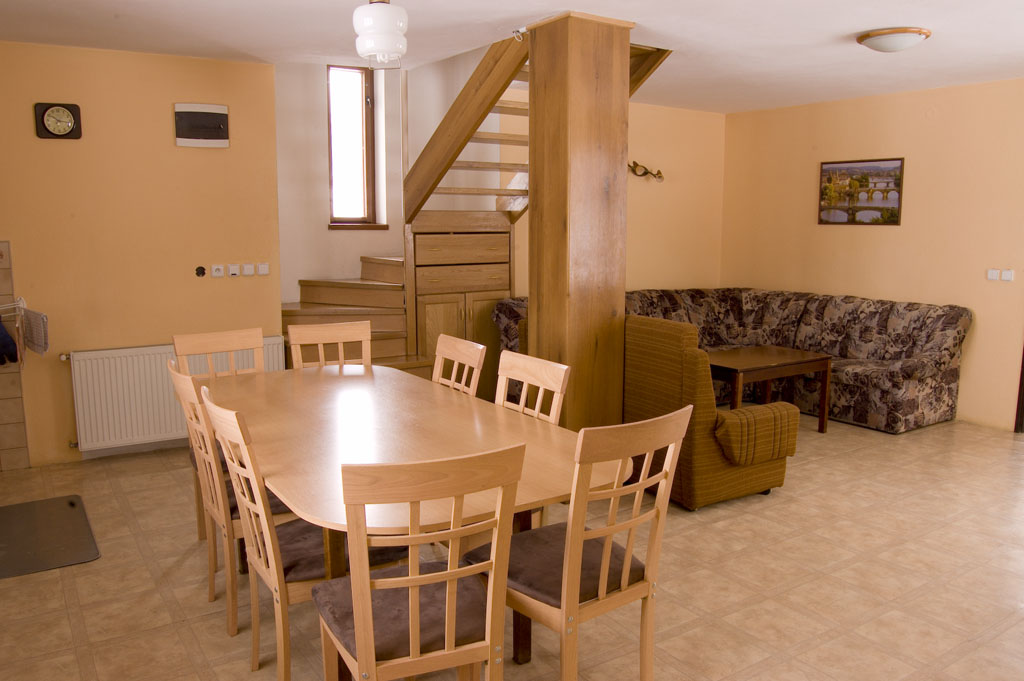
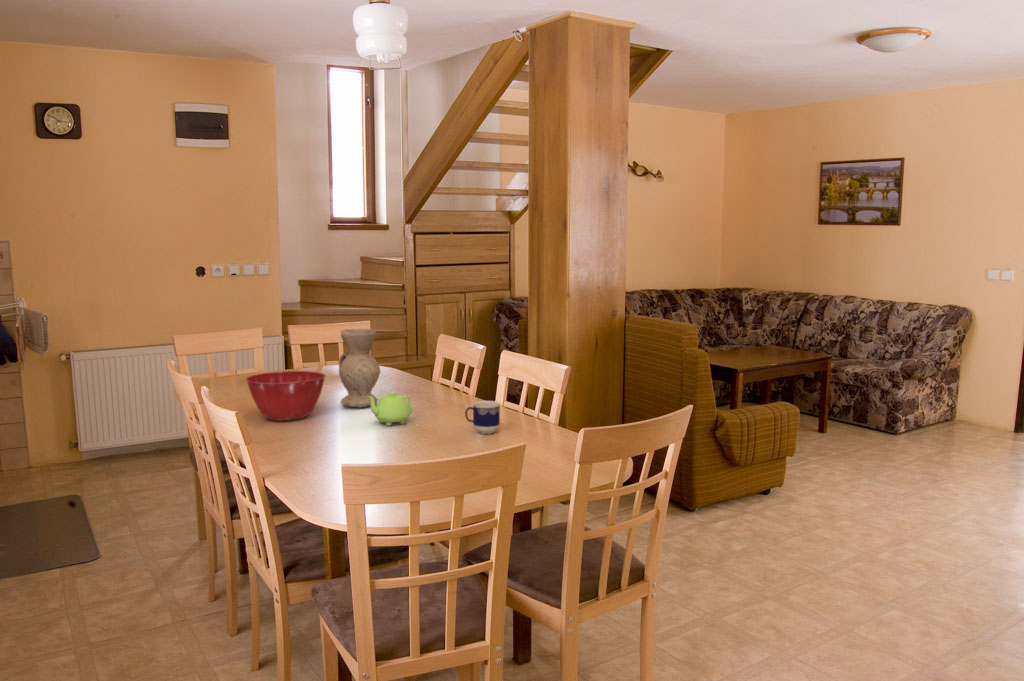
+ cup [464,400,502,435]
+ teapot [367,391,414,427]
+ mixing bowl [245,370,327,422]
+ vase [338,328,381,408]
